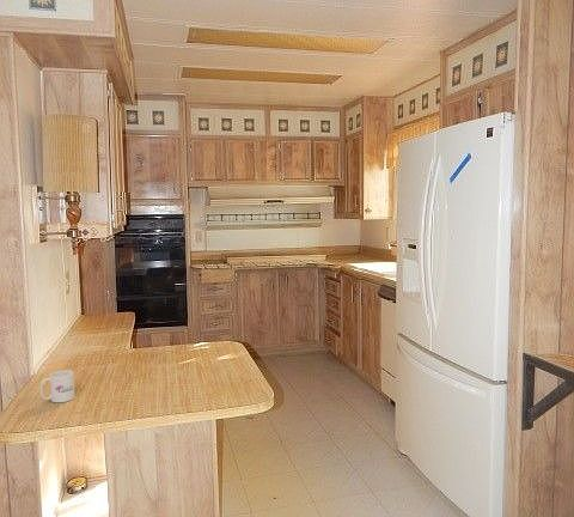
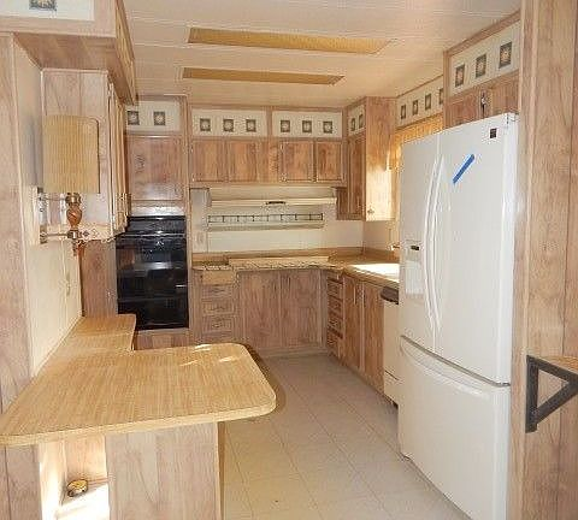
- mug [39,369,75,403]
